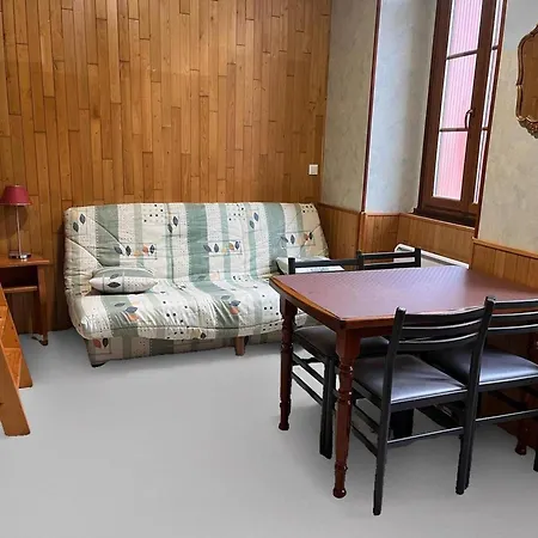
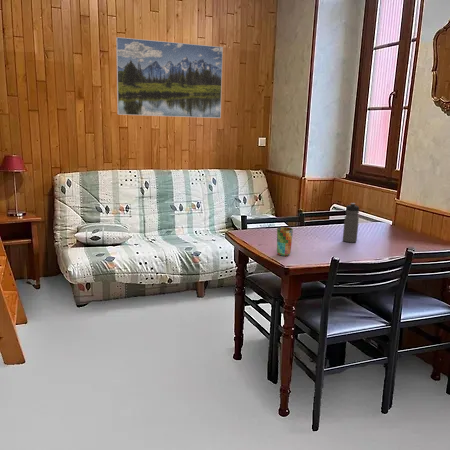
+ cup [276,226,294,257]
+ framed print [115,36,224,119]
+ water bottle [342,202,360,244]
